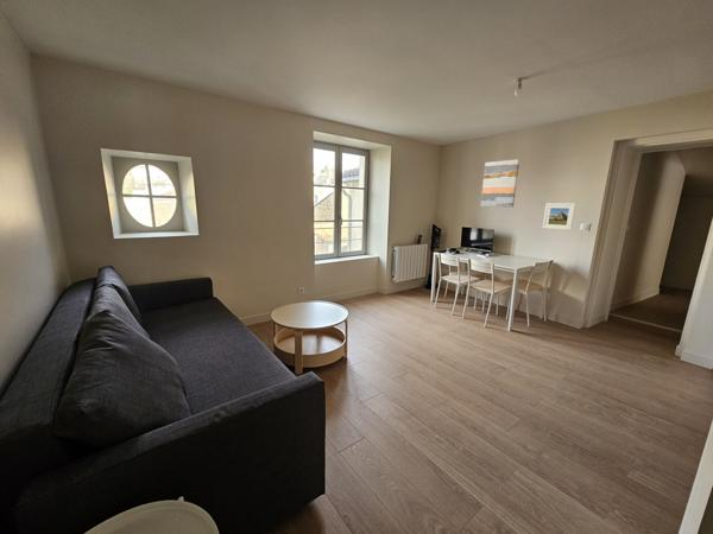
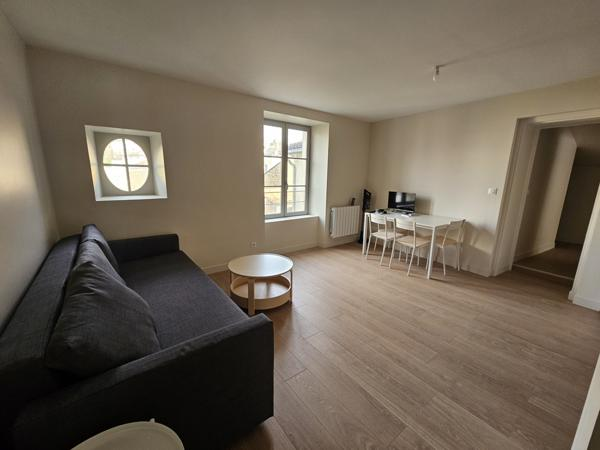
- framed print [542,202,578,231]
- wall art [479,158,520,208]
